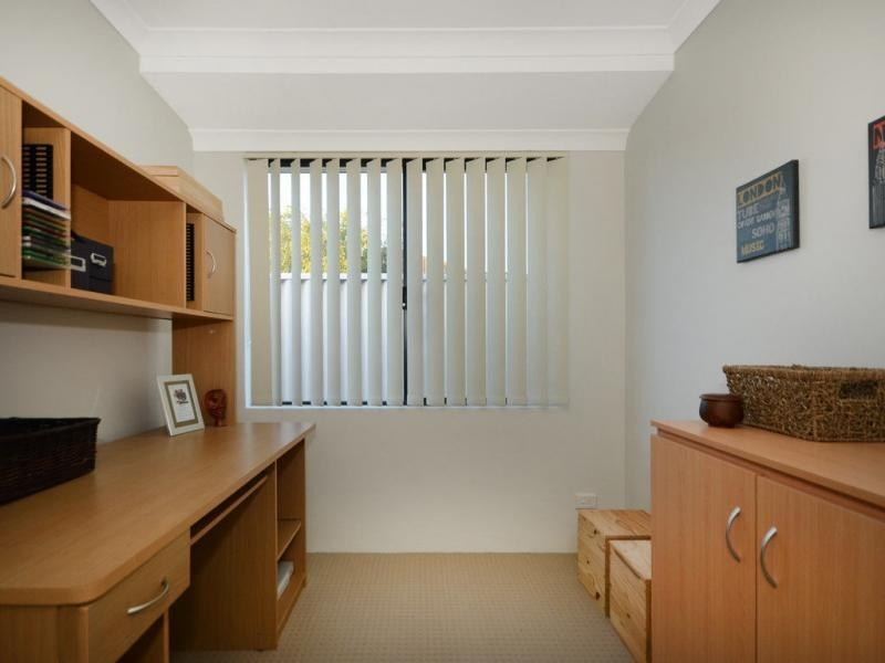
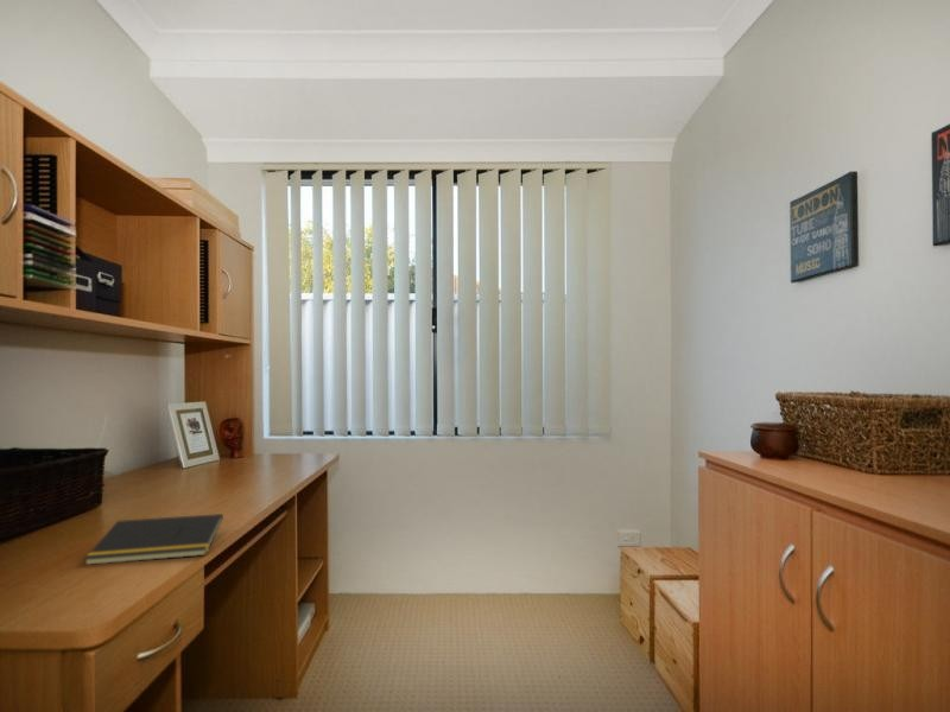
+ notepad [83,513,224,566]
